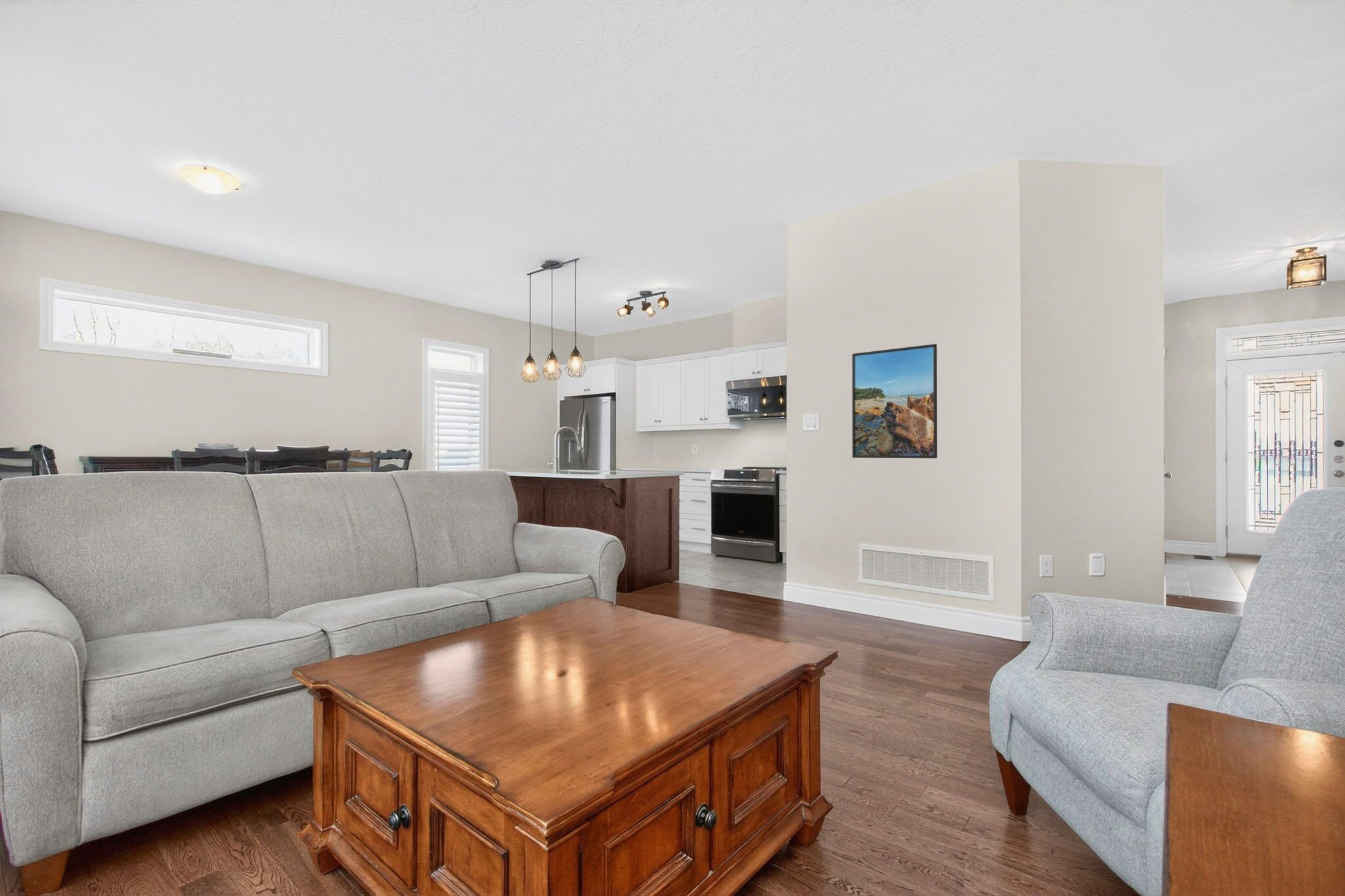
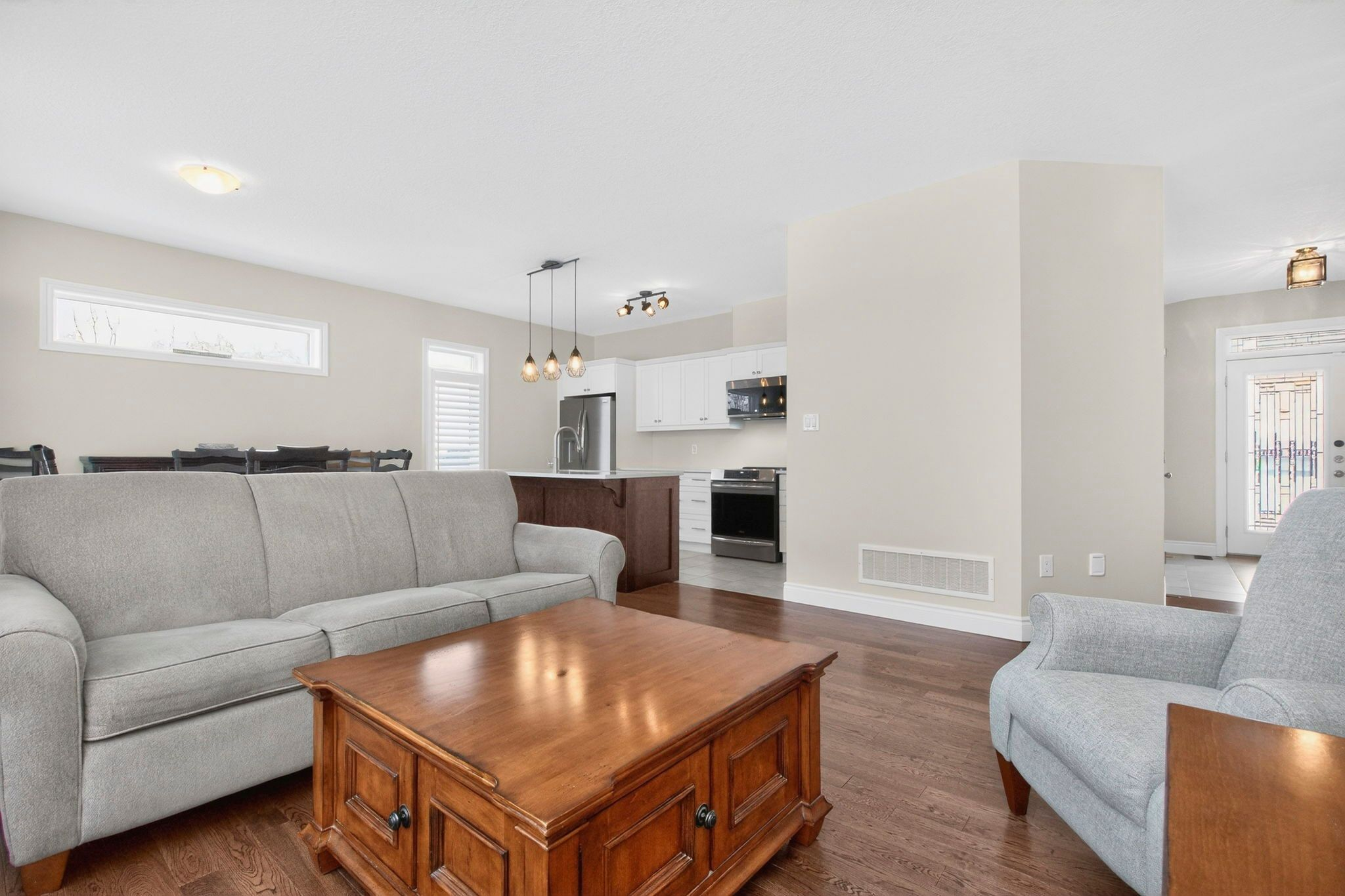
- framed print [852,343,938,459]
